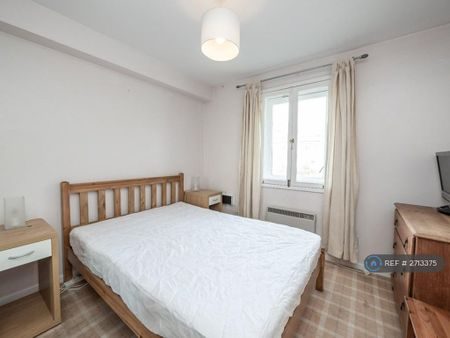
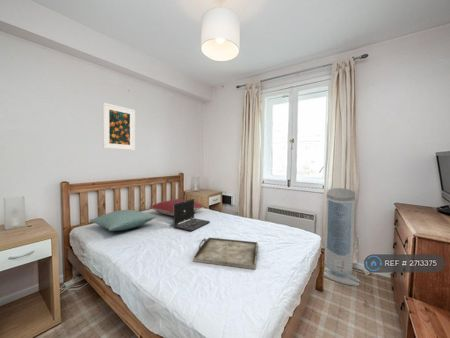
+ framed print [102,102,136,151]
+ air purifier [323,187,361,287]
+ pillow [88,209,157,232]
+ serving tray [192,236,259,270]
+ laptop [172,198,211,232]
+ pillow [149,198,205,217]
